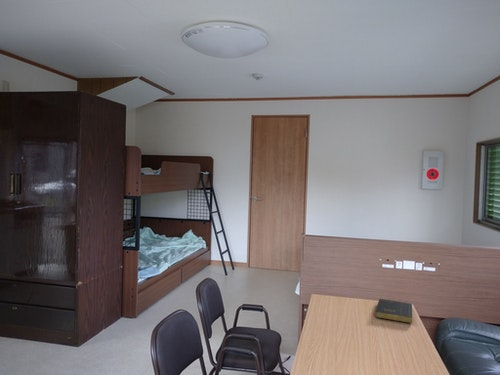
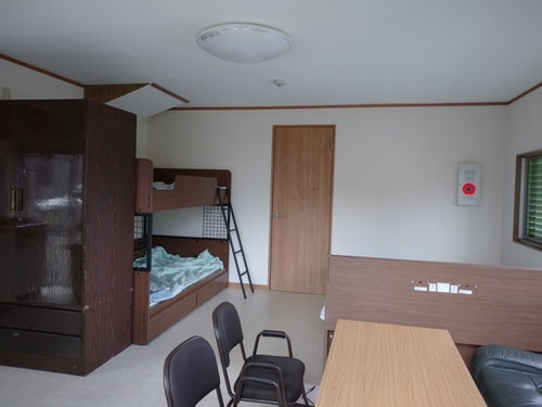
- book [375,298,413,324]
